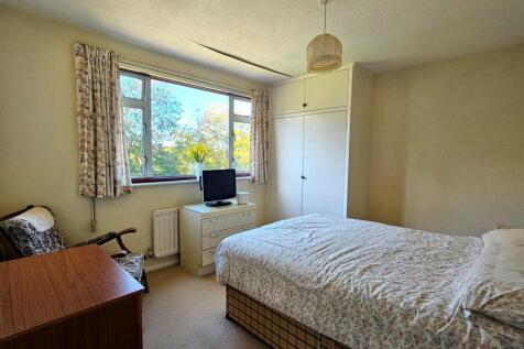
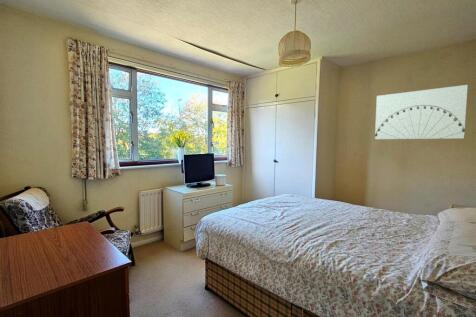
+ wall art [374,84,469,140]
